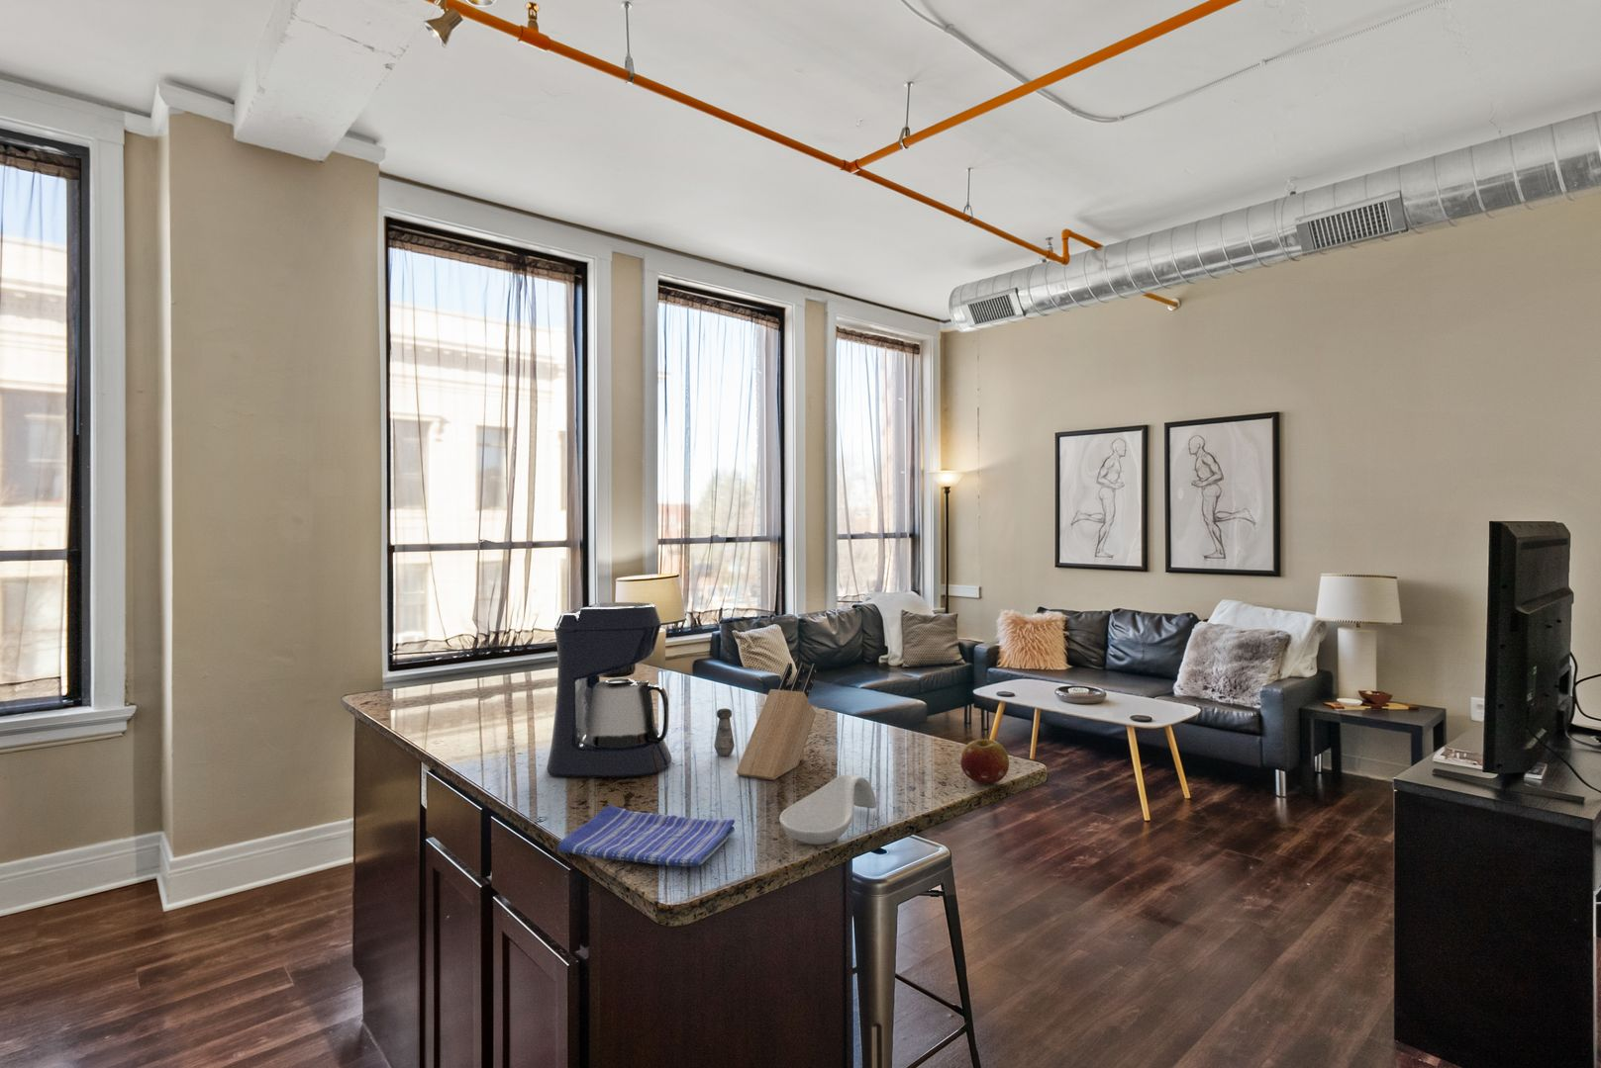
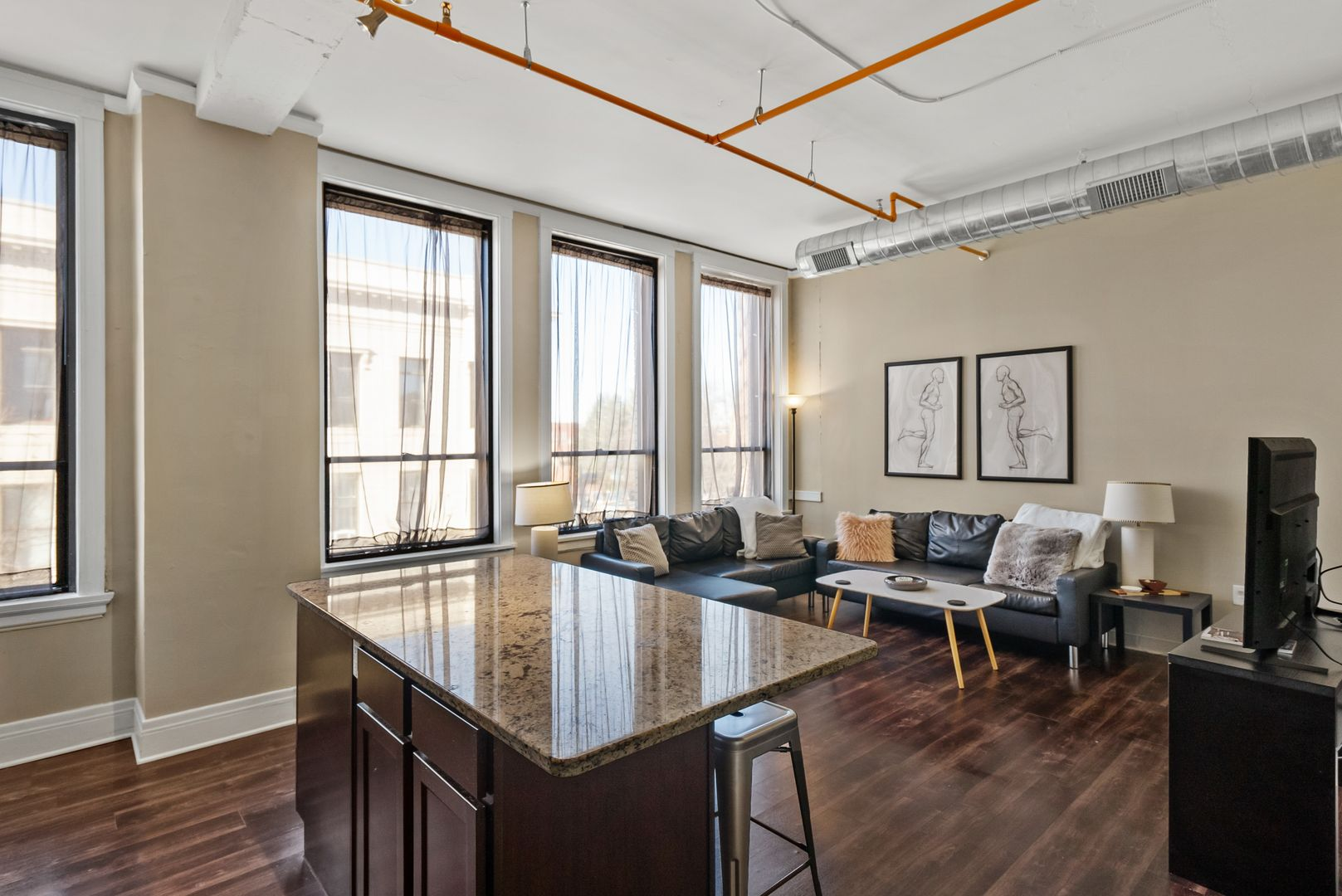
- knife block [735,663,817,781]
- dish towel [556,803,736,868]
- salt shaker [713,707,736,757]
- spoon rest [778,774,877,845]
- coffee maker [545,601,673,778]
- fruit [959,739,1010,786]
